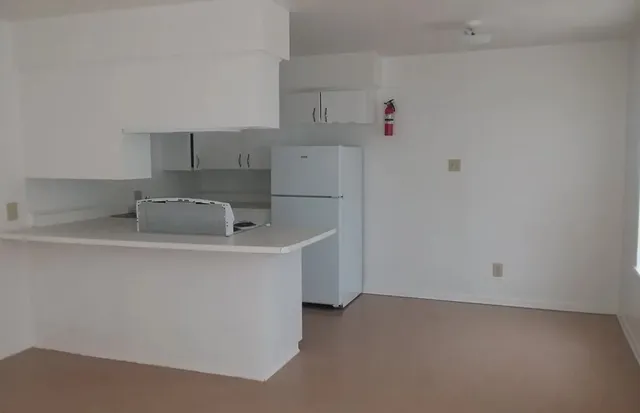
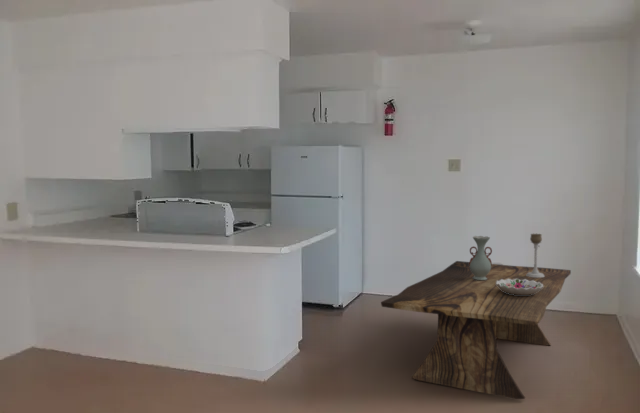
+ dining table [380,260,572,400]
+ candle holder [526,233,544,278]
+ vase [469,235,493,281]
+ decorative bowl [496,279,543,295]
